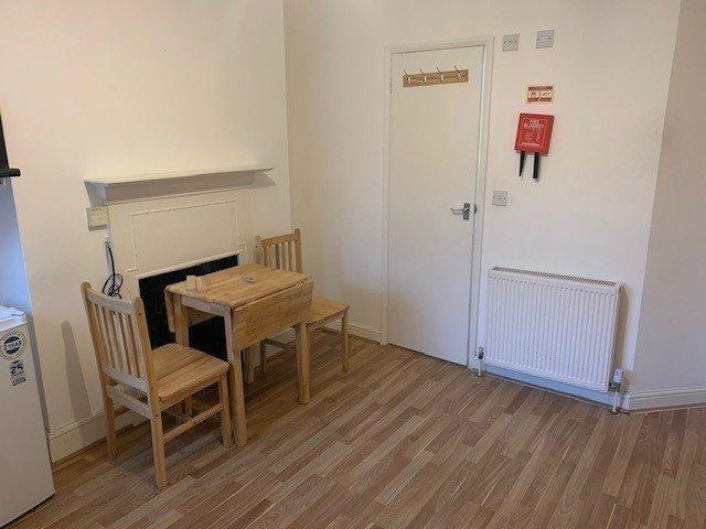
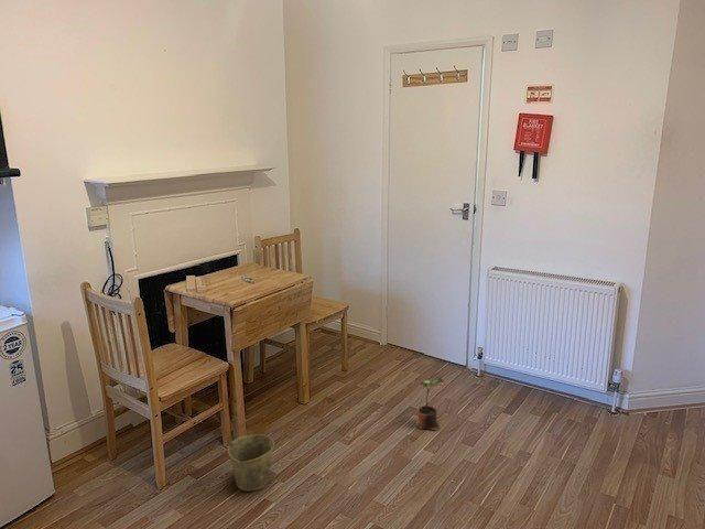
+ potted plant [415,378,445,431]
+ bucket [227,421,275,493]
